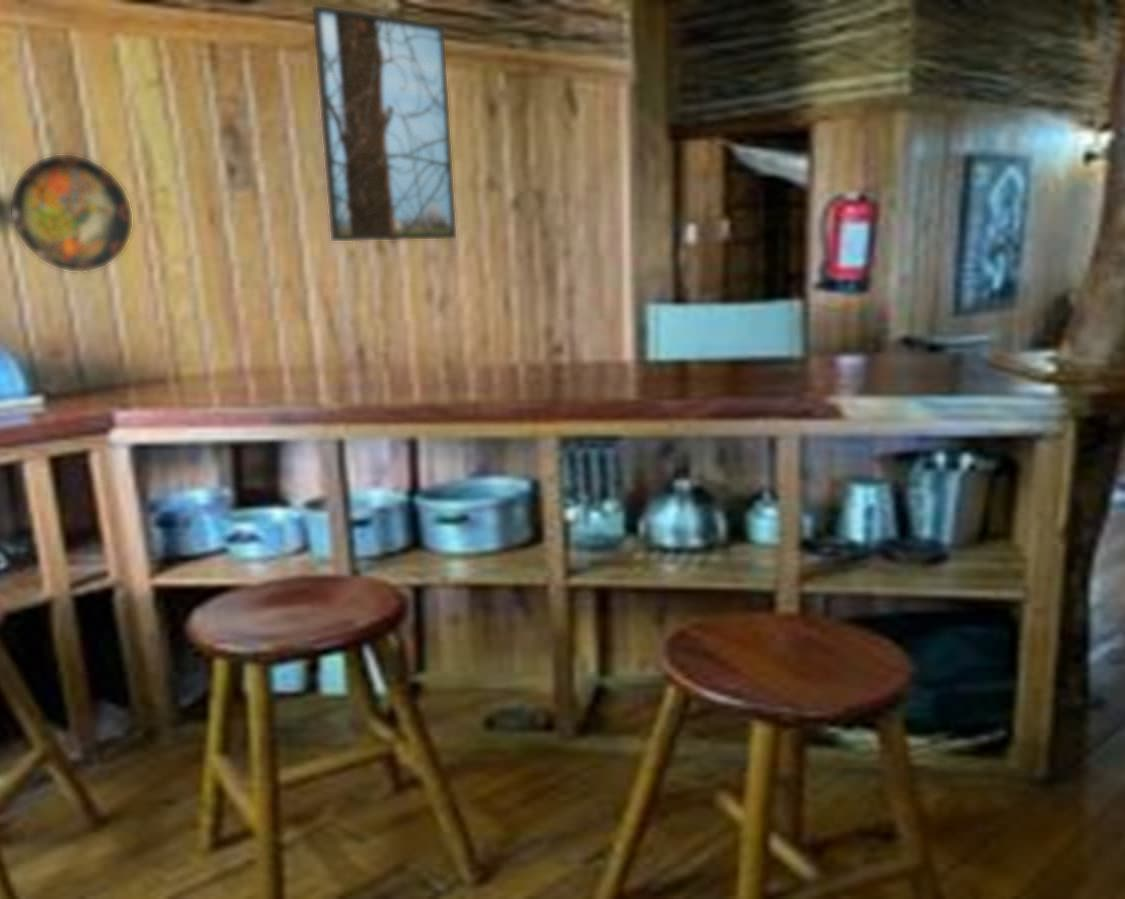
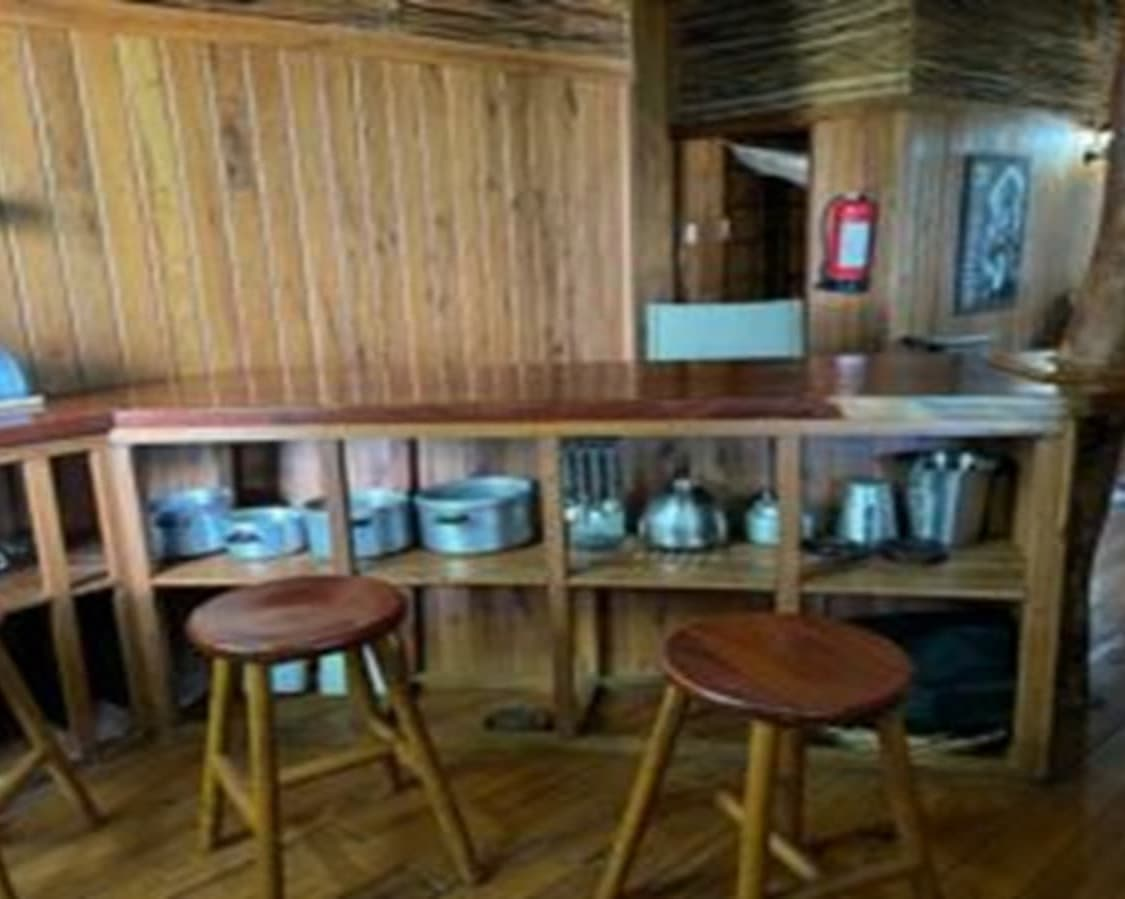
- decorative plate [10,154,133,272]
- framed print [311,4,457,242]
